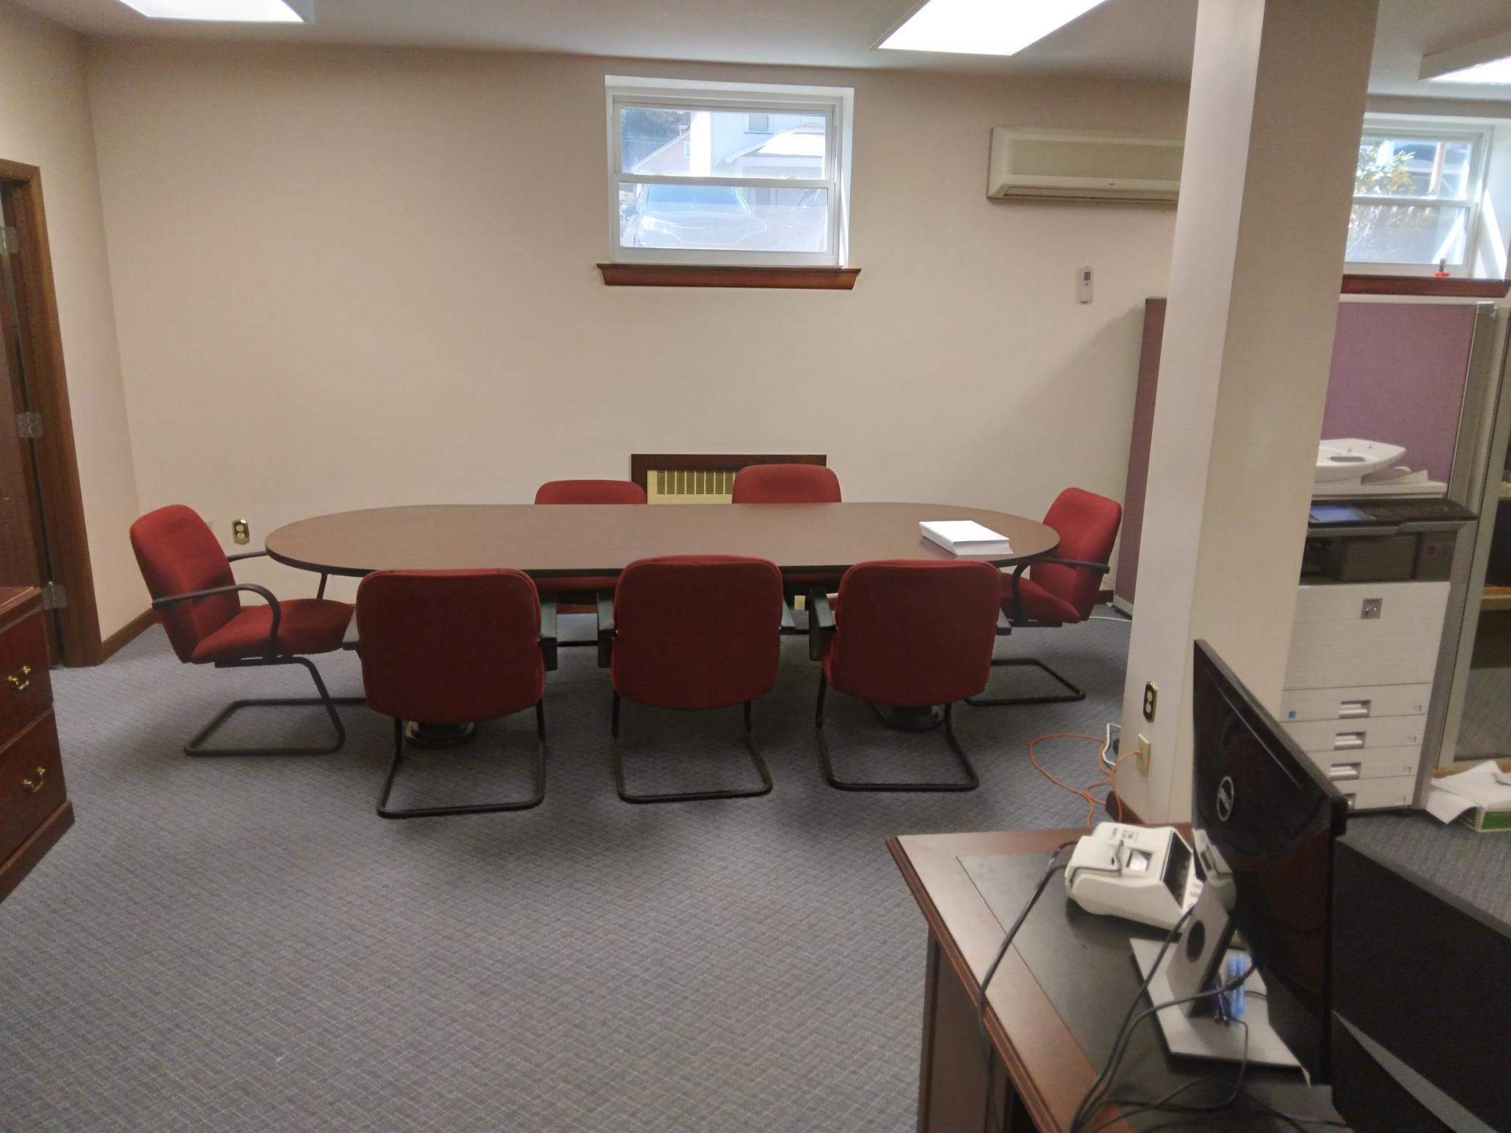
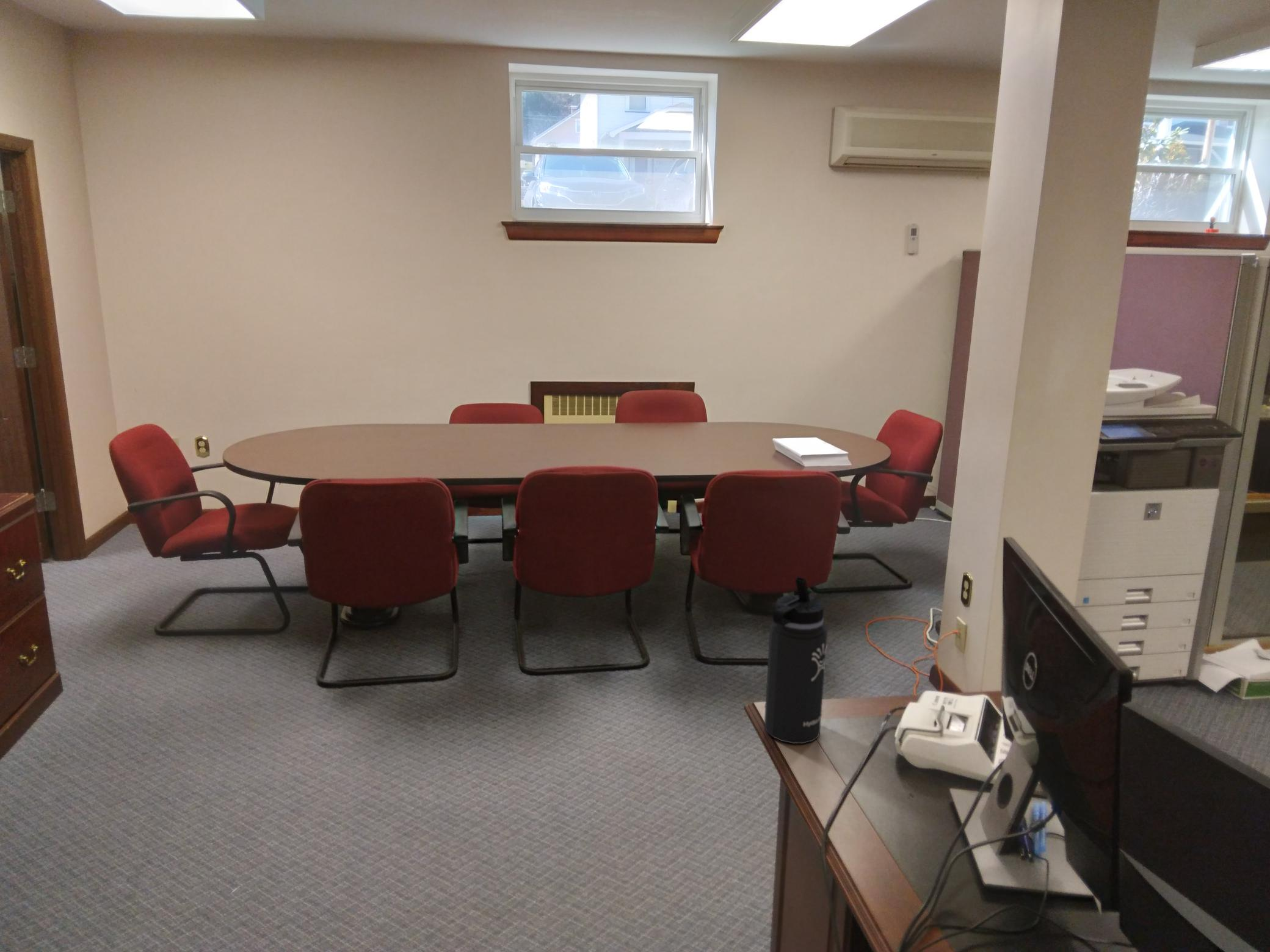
+ thermos bottle [764,576,828,745]
